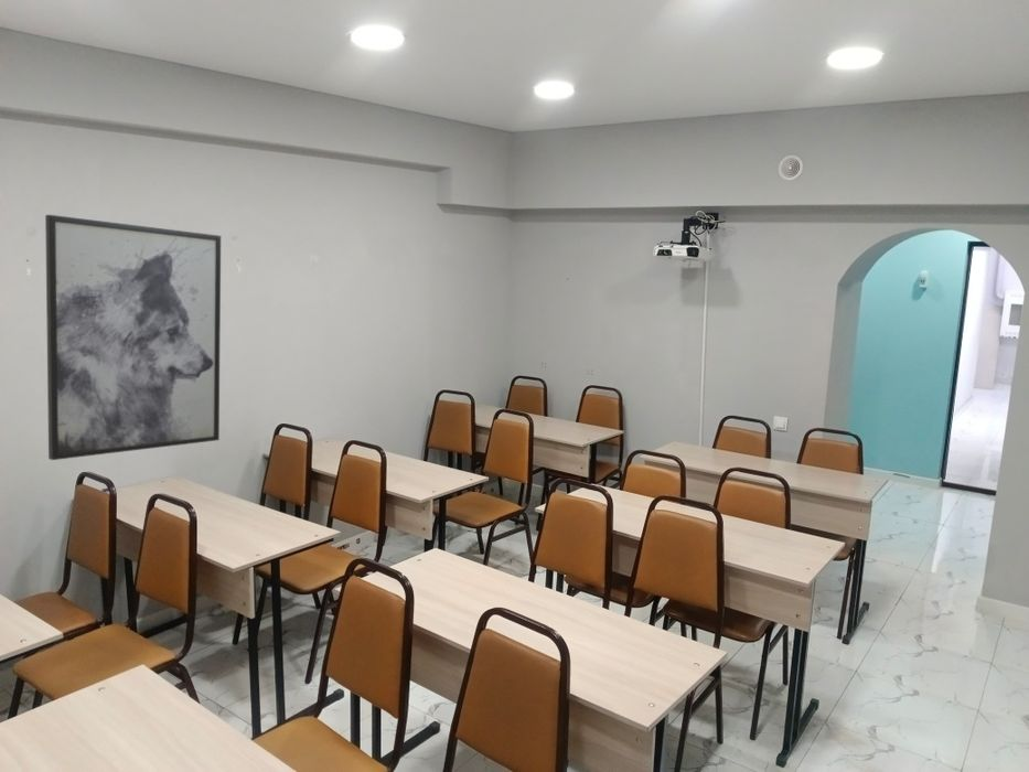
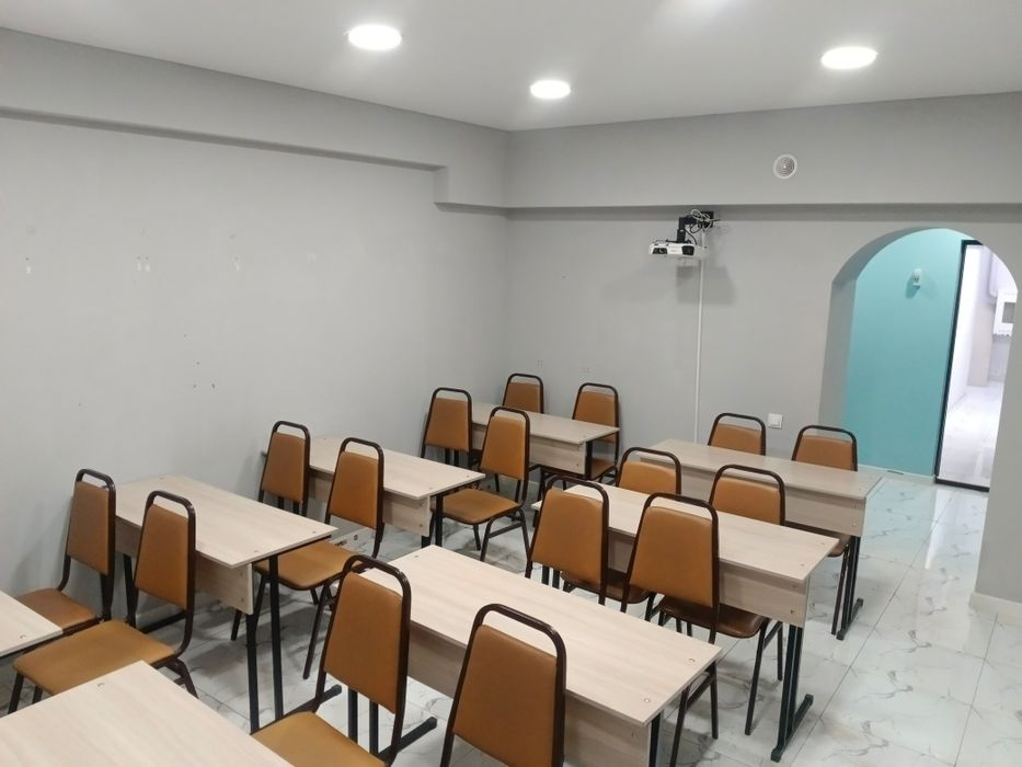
- wall art [44,214,222,461]
